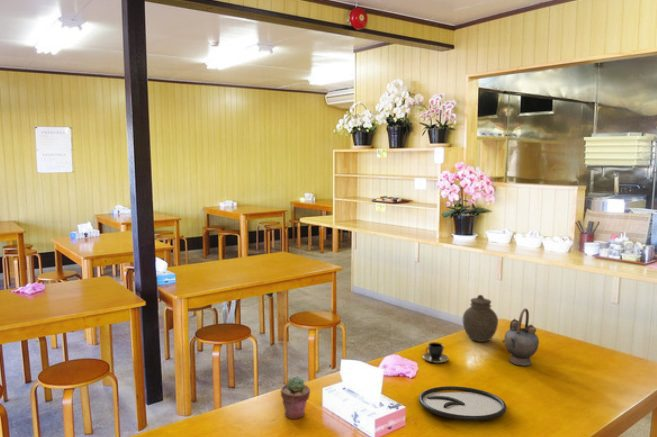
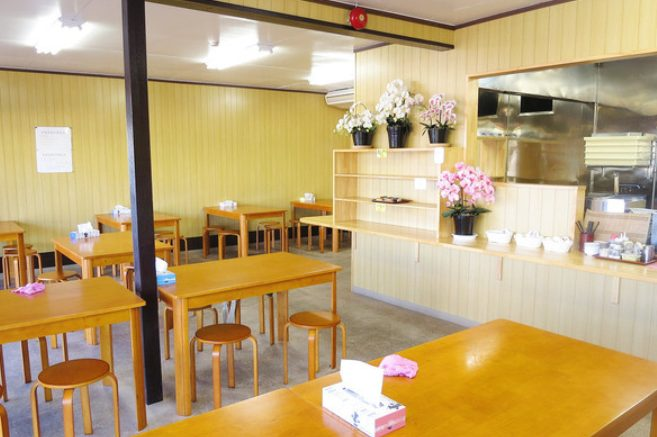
- potted succulent [280,375,311,420]
- jar [462,294,499,343]
- teapot [501,307,540,367]
- teacup [422,341,450,364]
- plate [418,385,508,422]
